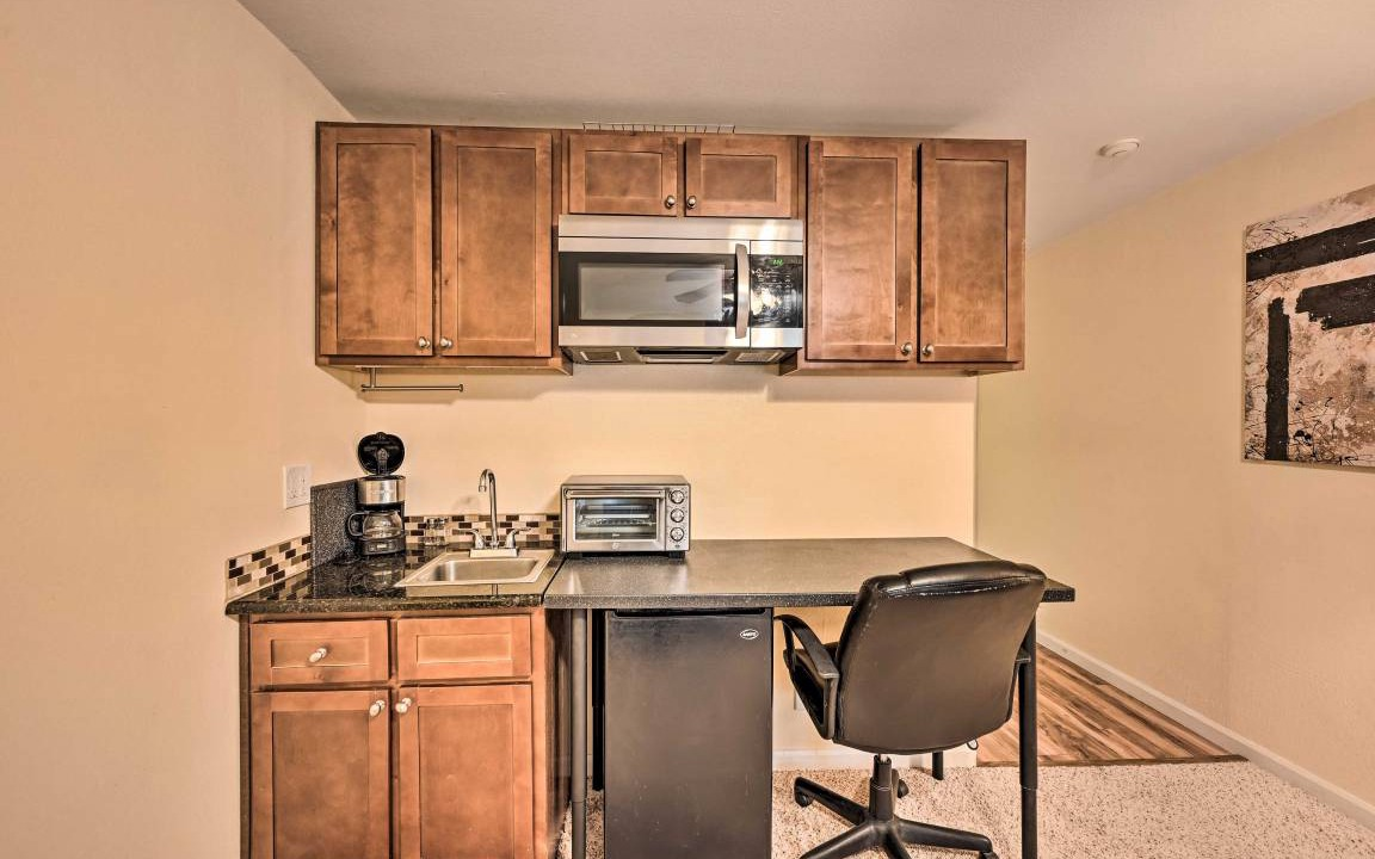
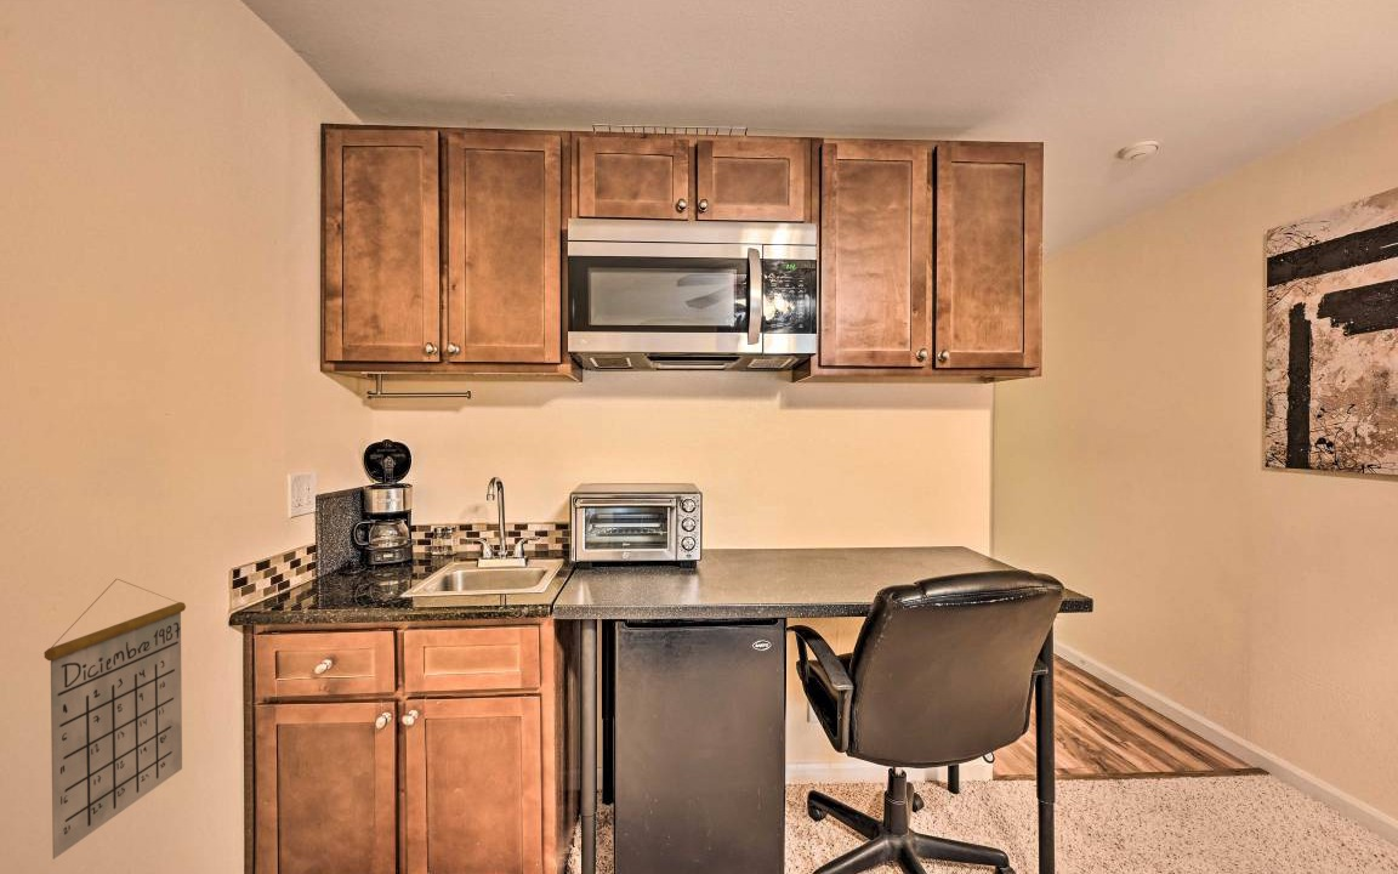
+ calendar [44,578,187,861]
